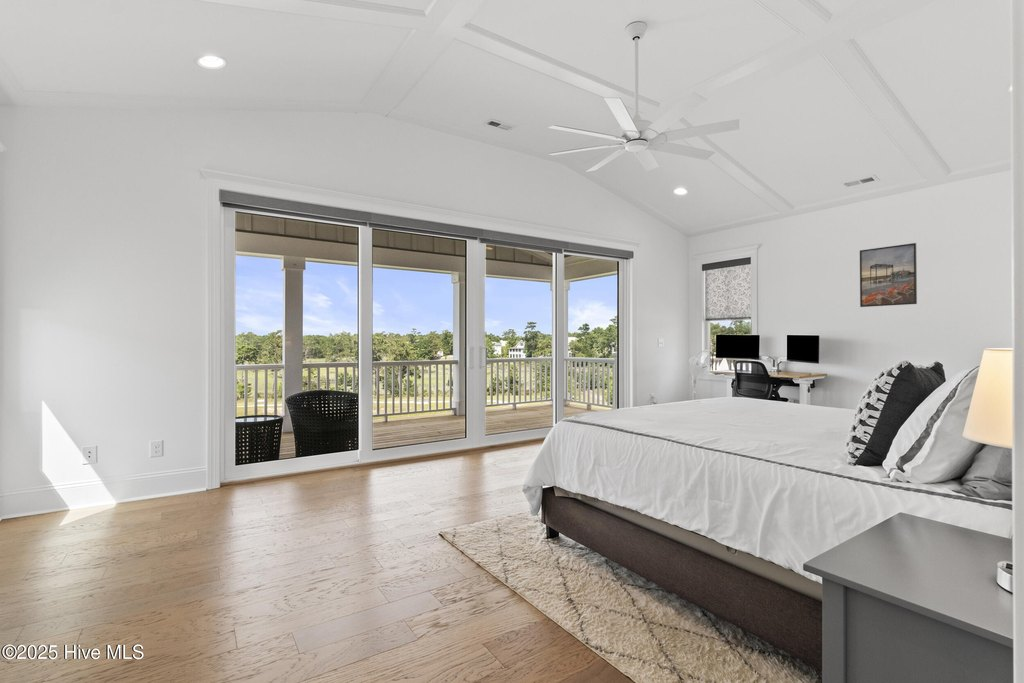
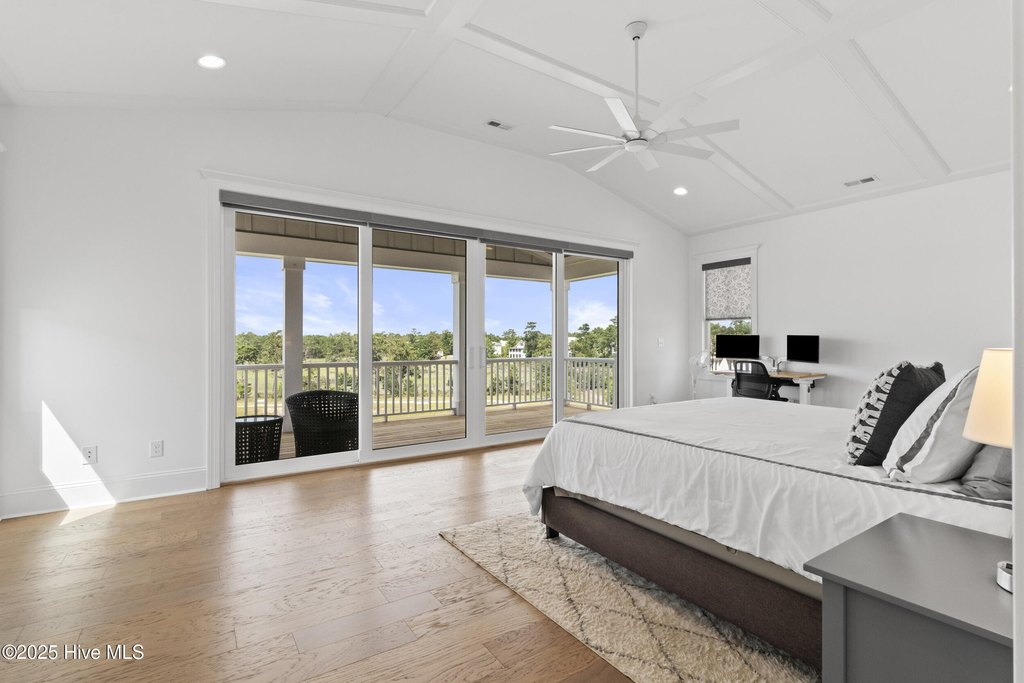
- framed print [859,242,918,308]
